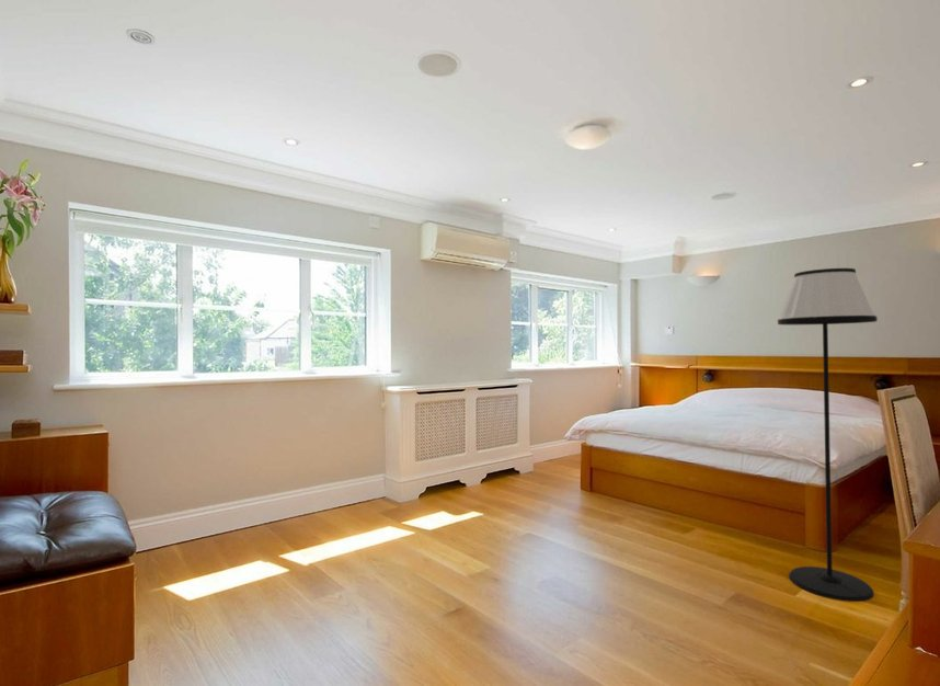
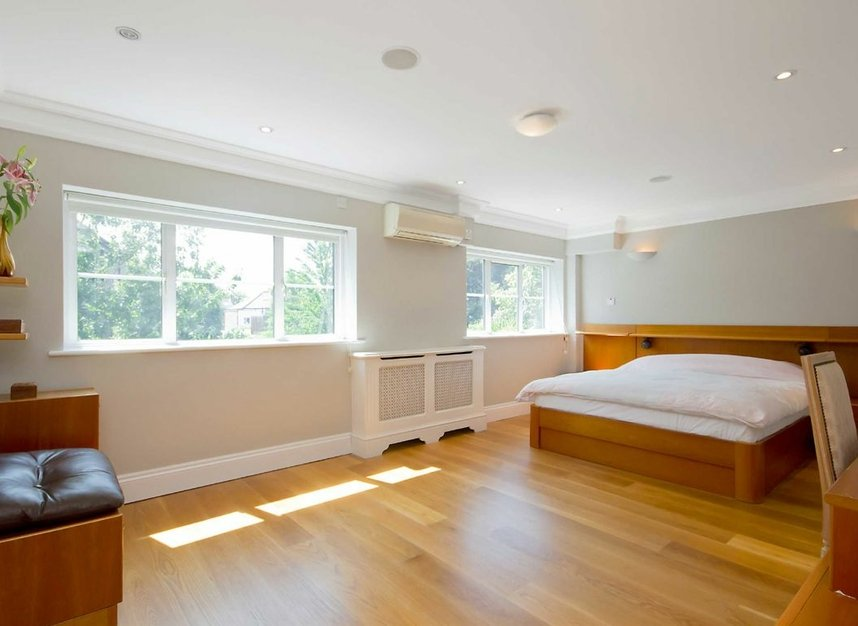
- floor lamp [777,267,879,603]
